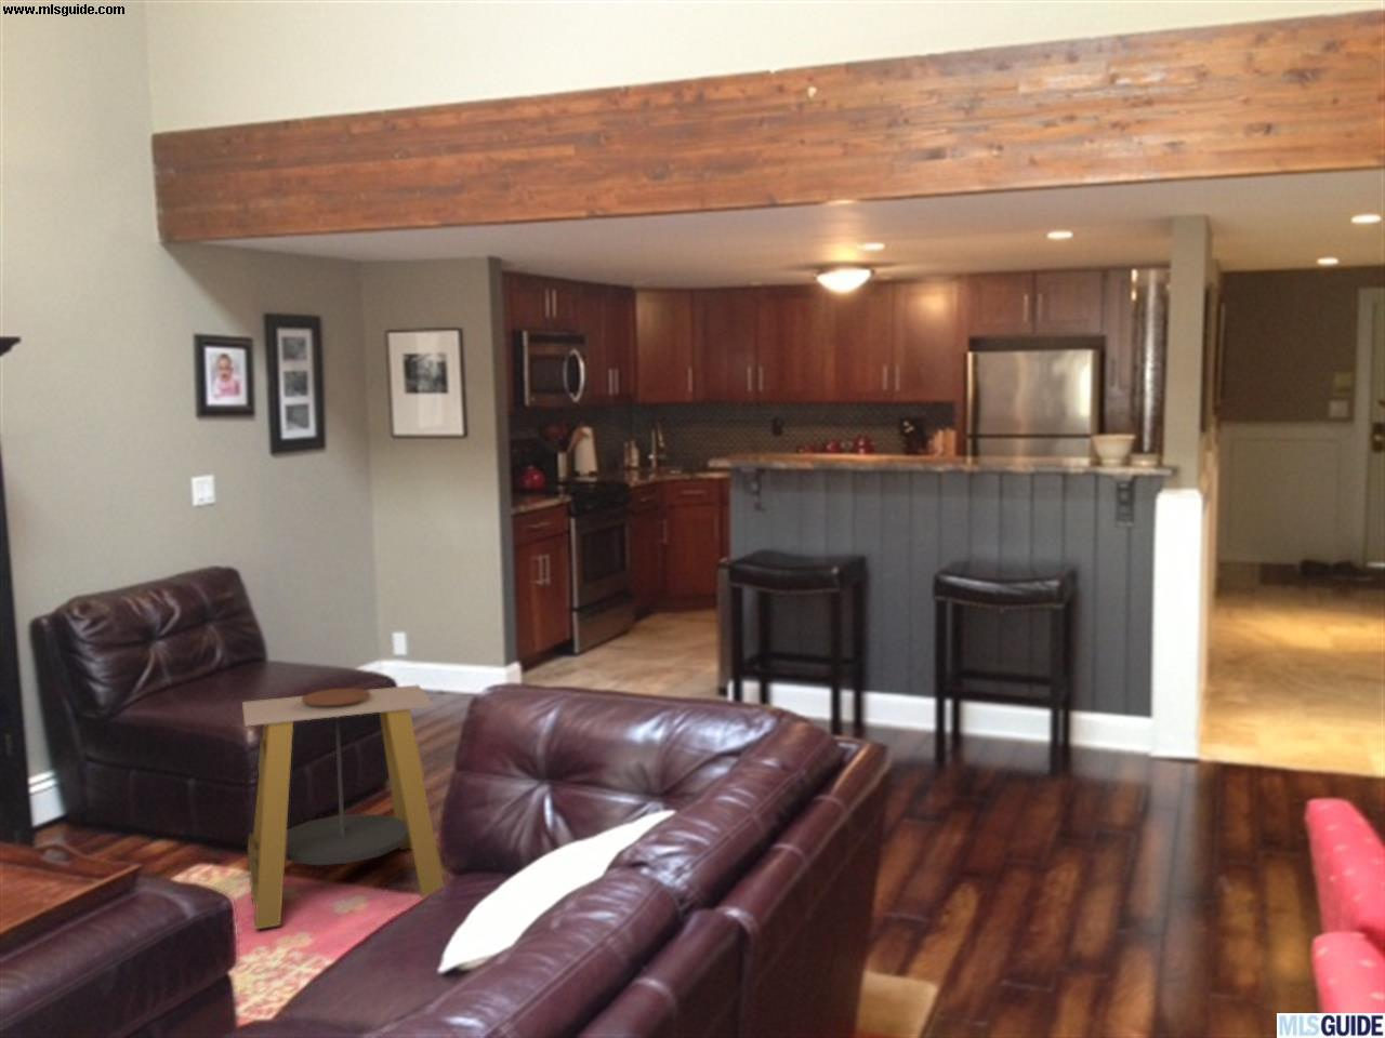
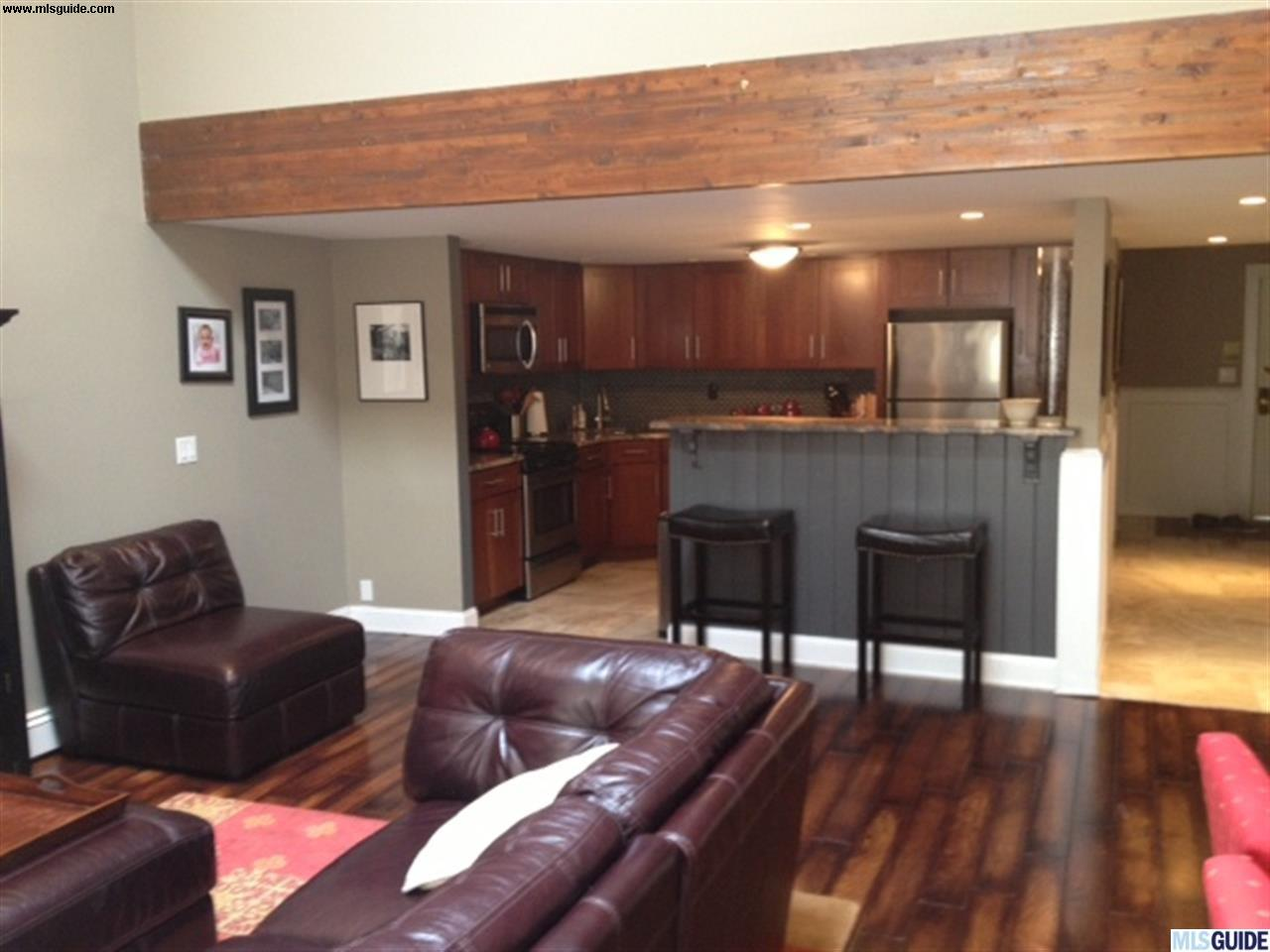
- side table [241,684,447,931]
